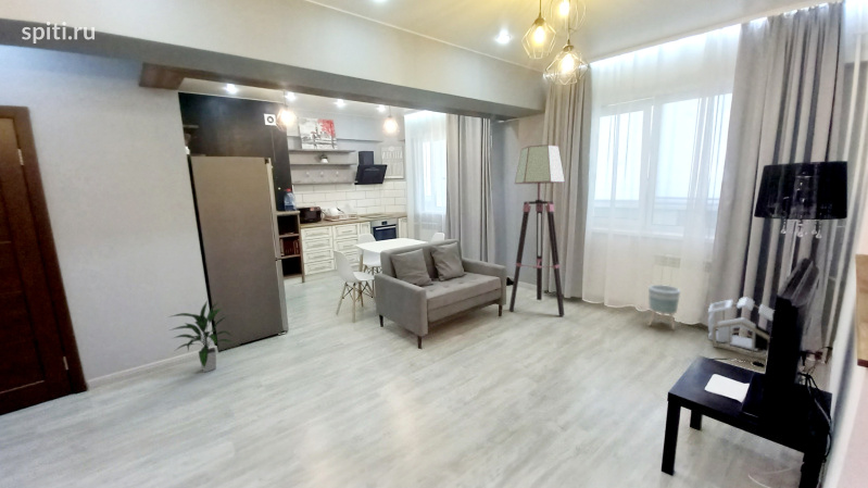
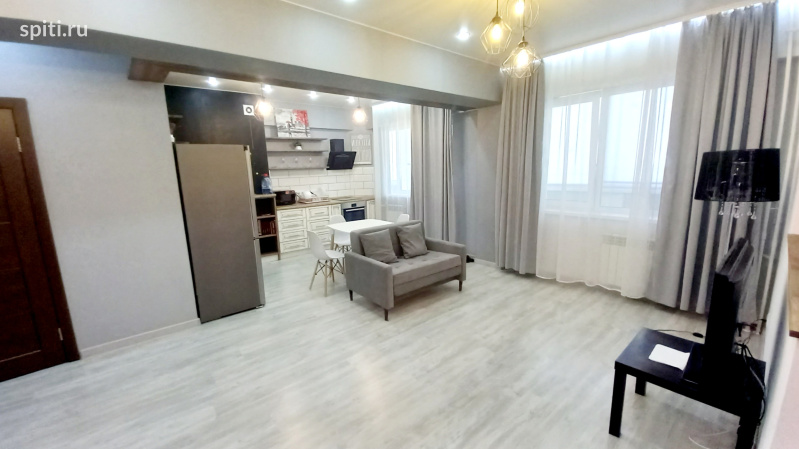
- planter [647,284,681,331]
- floor lamp [508,143,566,317]
- indoor plant [167,301,235,373]
- air purifier [707,296,775,361]
